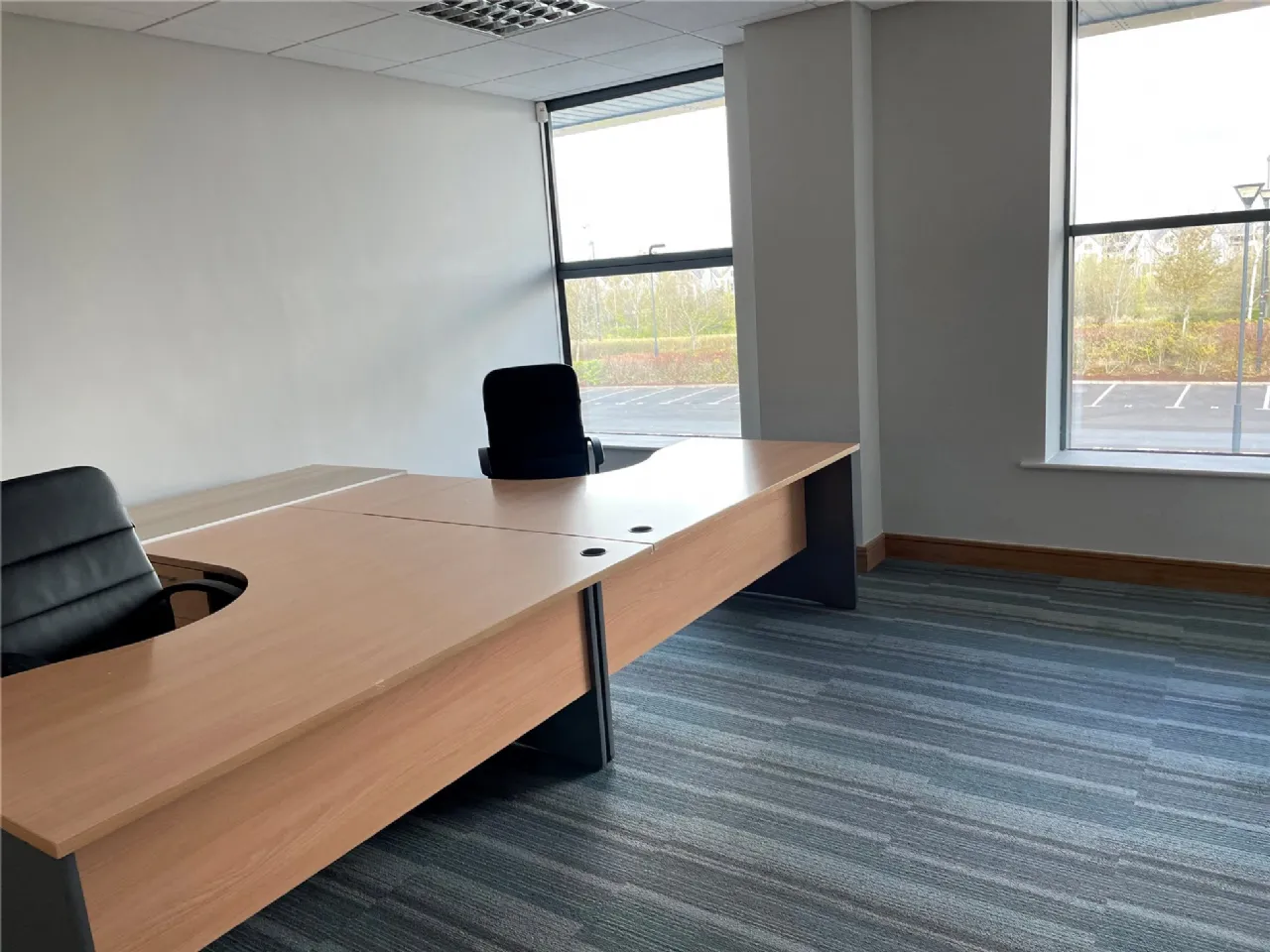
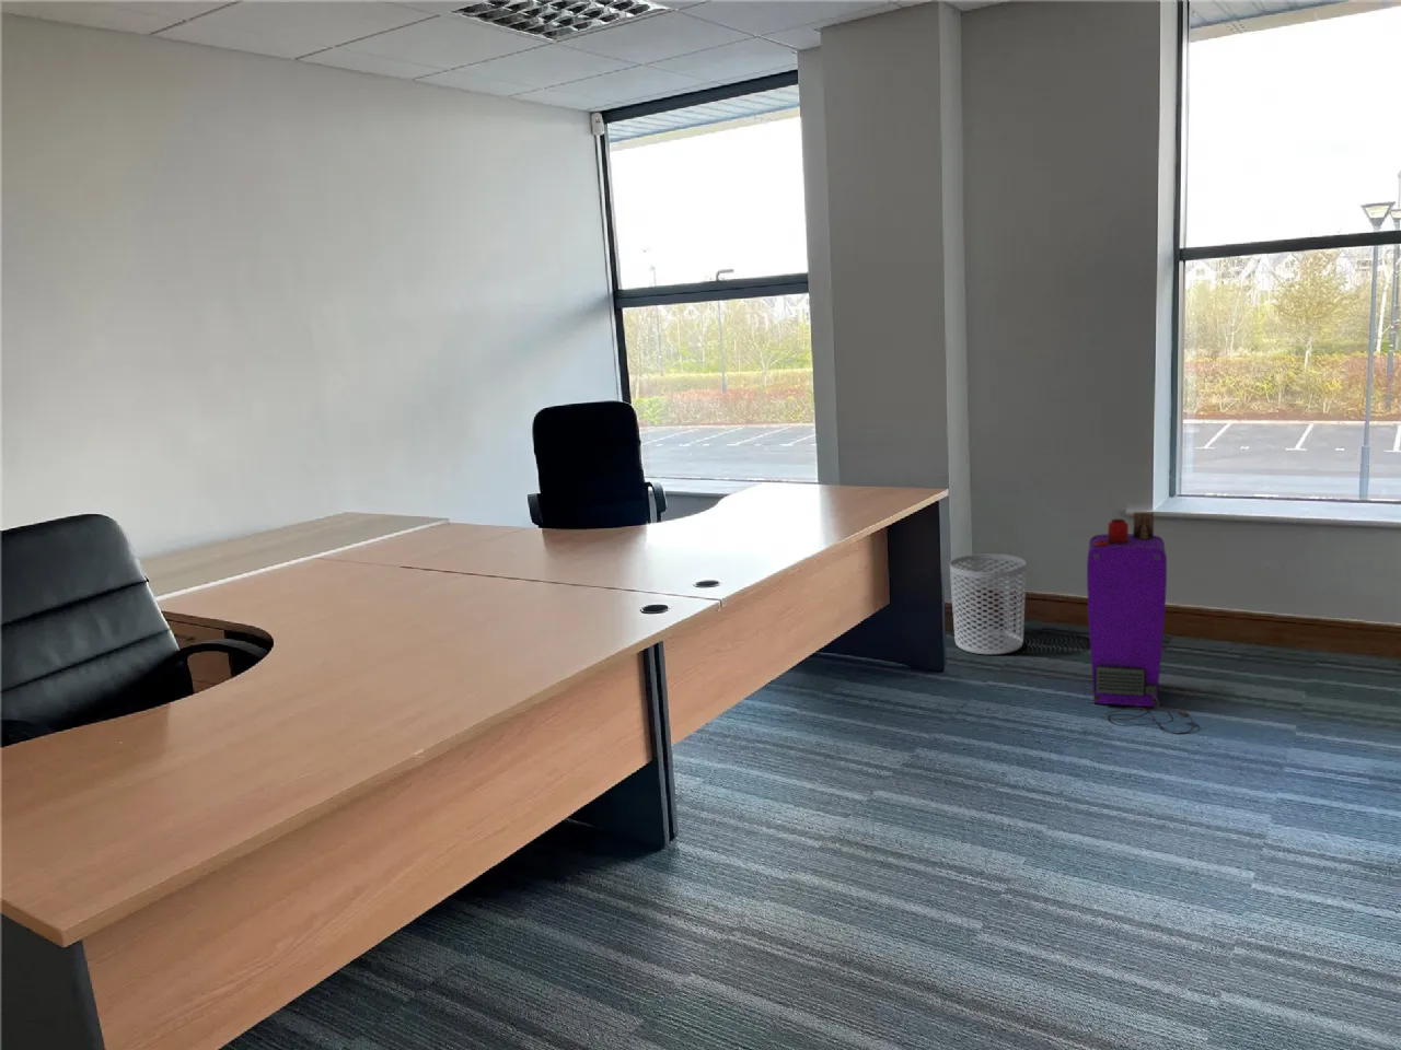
+ waste bin [949,553,1028,655]
+ air purifier [1085,512,1195,735]
